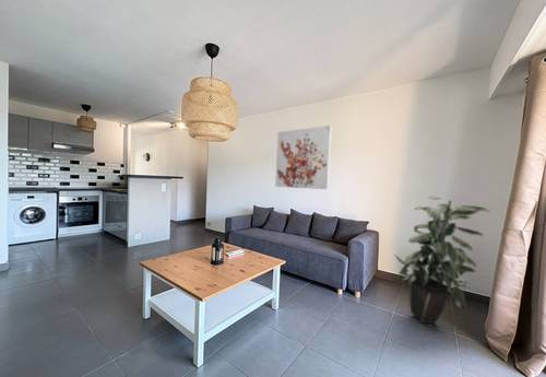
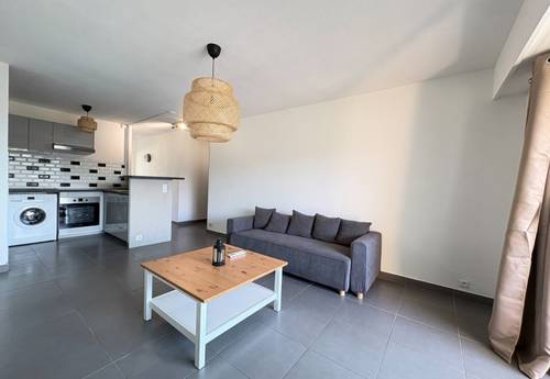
- wall art [274,125,332,190]
- indoor plant [394,195,491,325]
